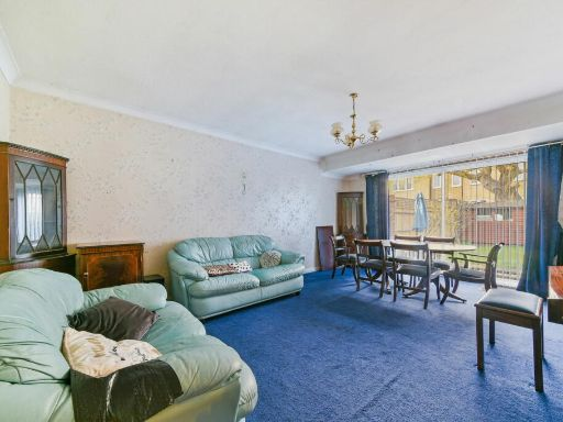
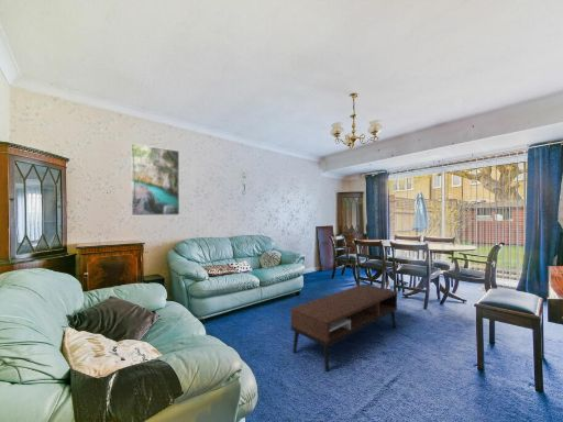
+ coffee table [290,282,398,373]
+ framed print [130,143,180,216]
